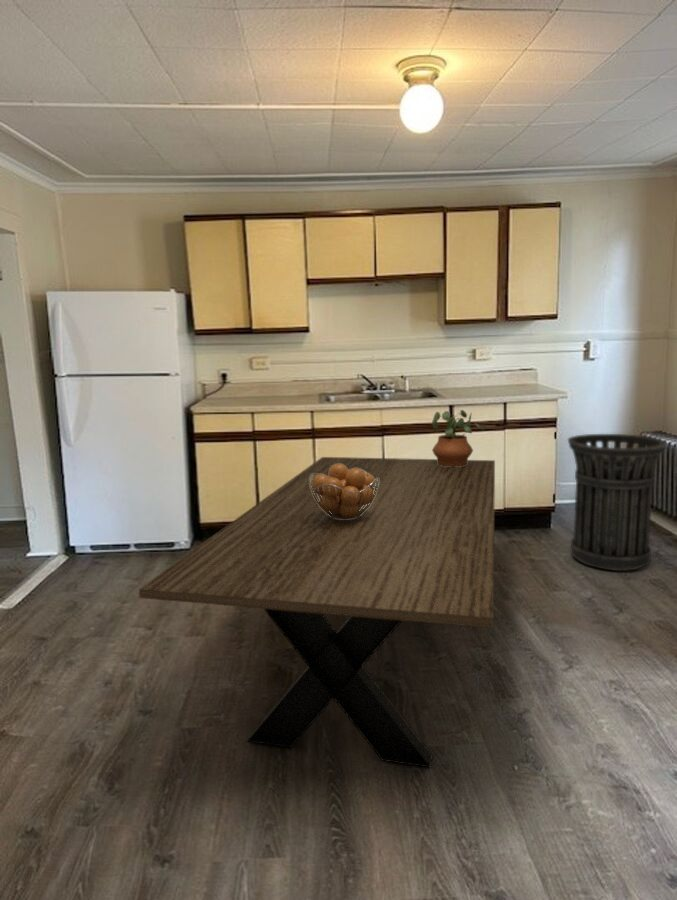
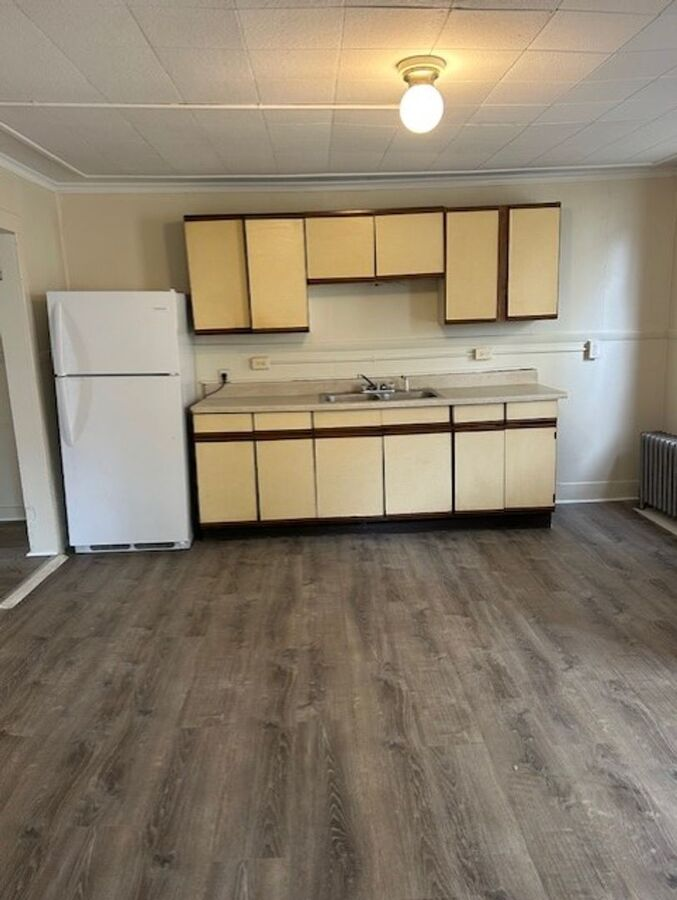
- trash can [567,433,668,572]
- fruit basket [310,464,379,521]
- potted plant [431,409,485,466]
- dining table [138,456,496,769]
